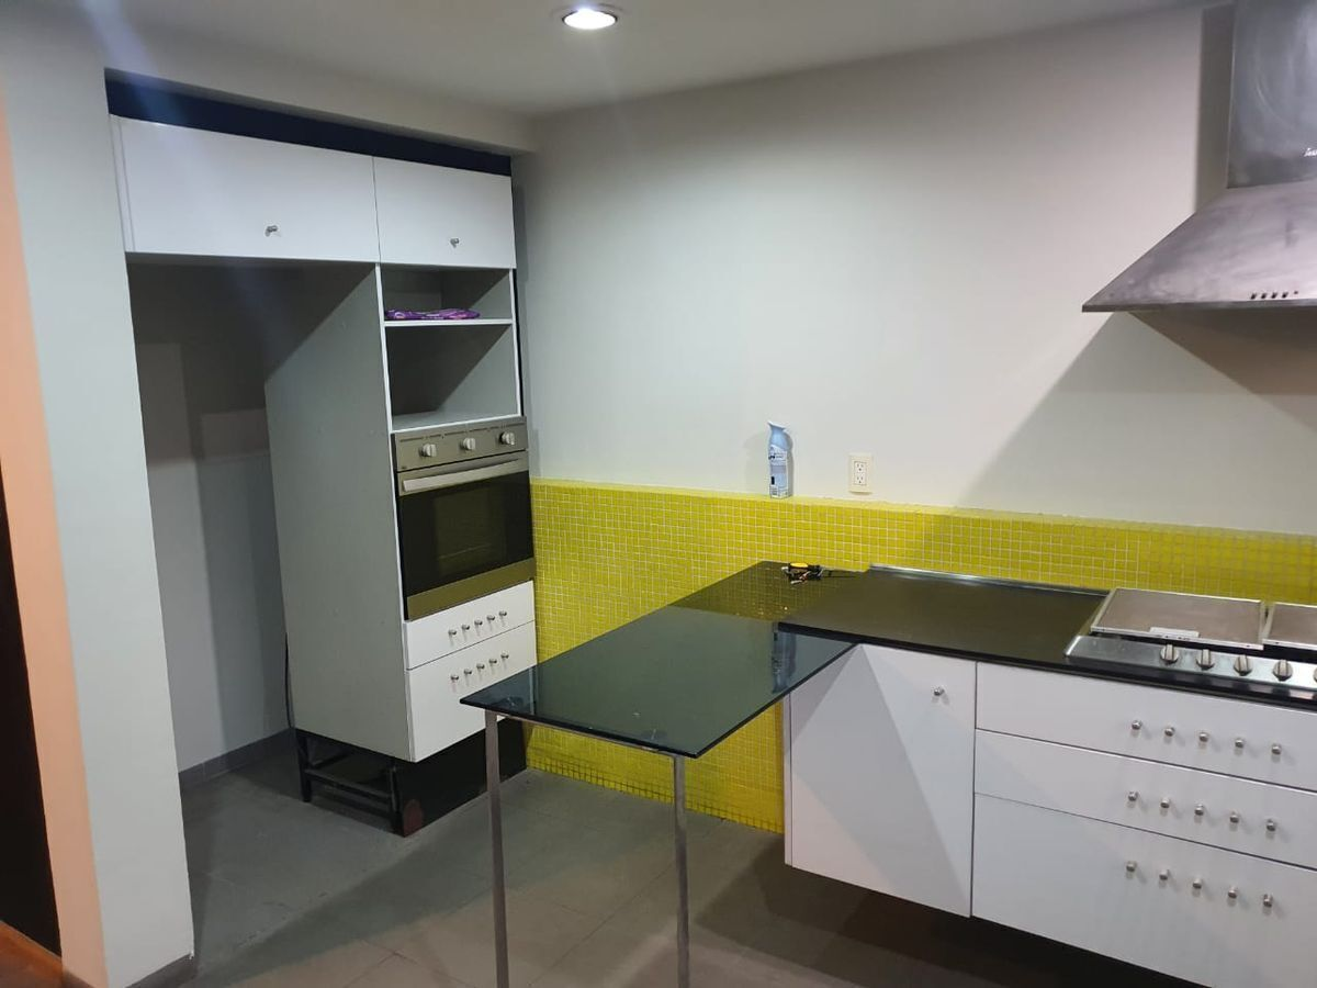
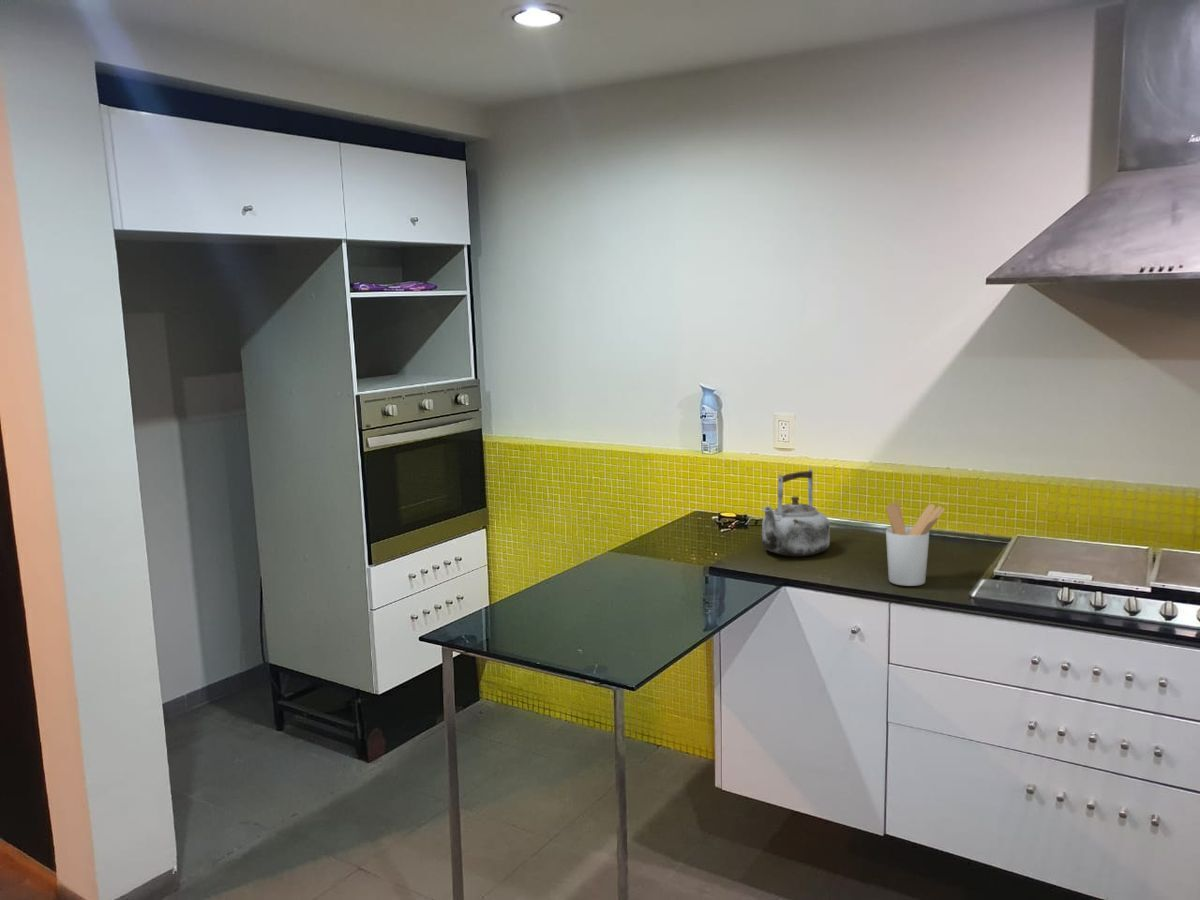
+ utensil holder [885,501,946,587]
+ kettle [761,468,831,557]
